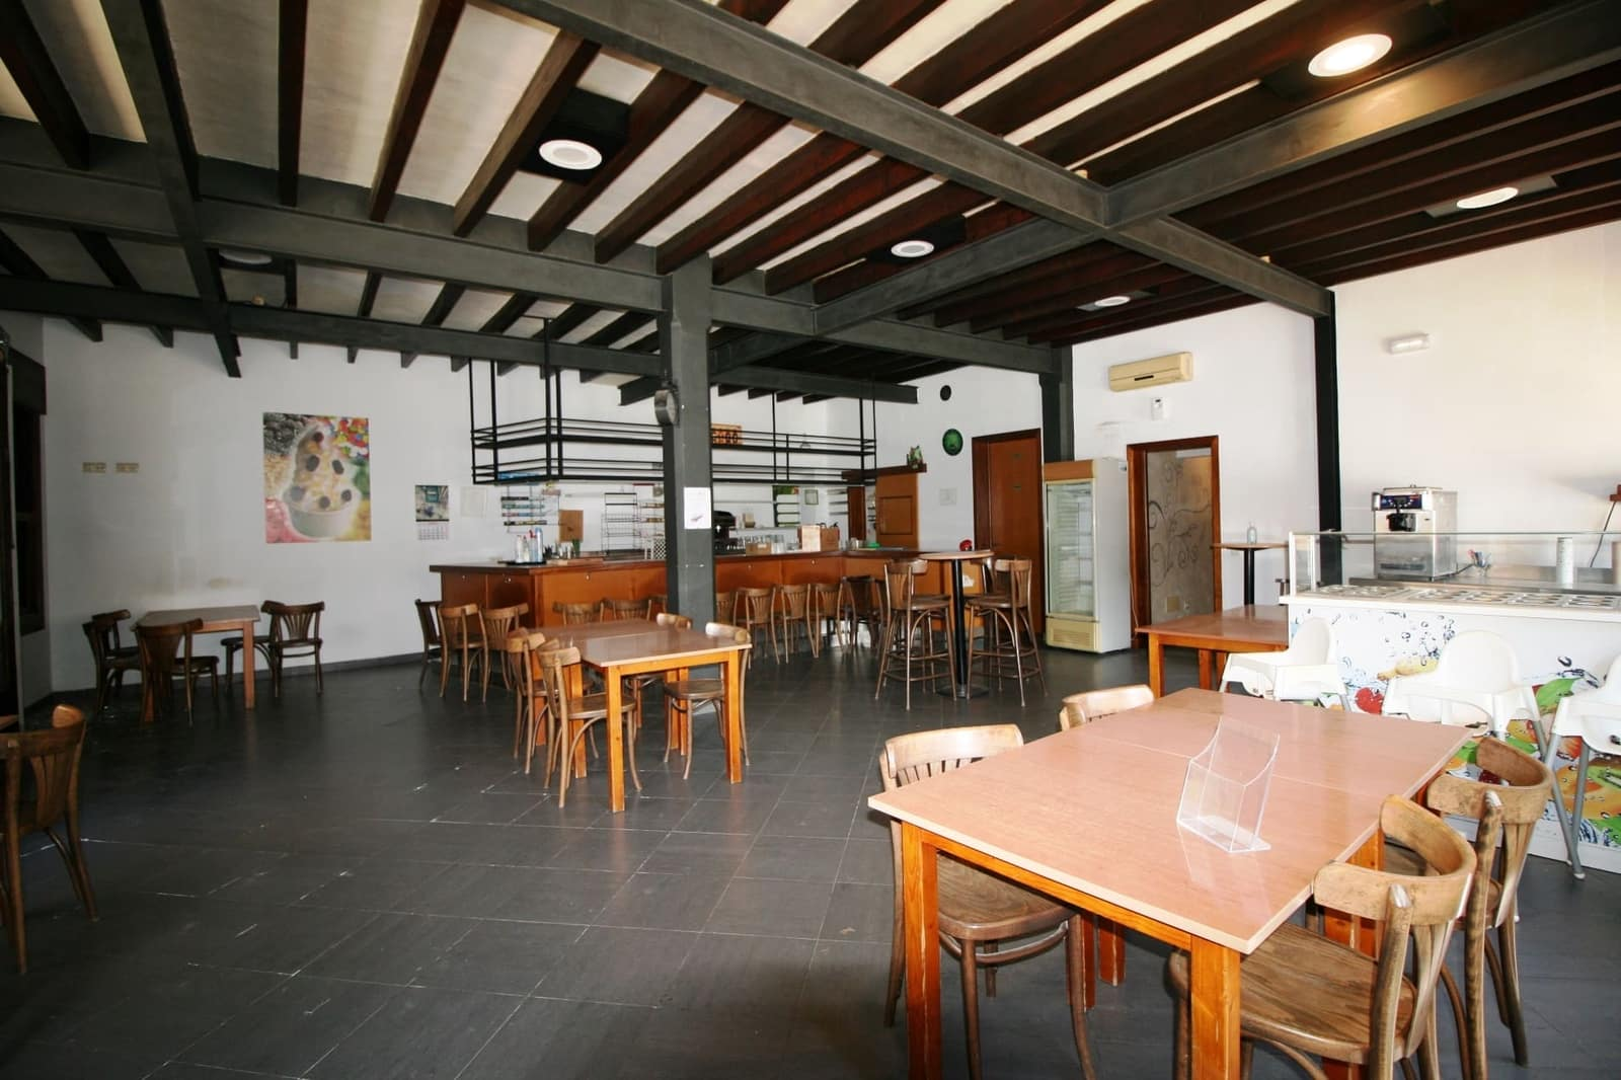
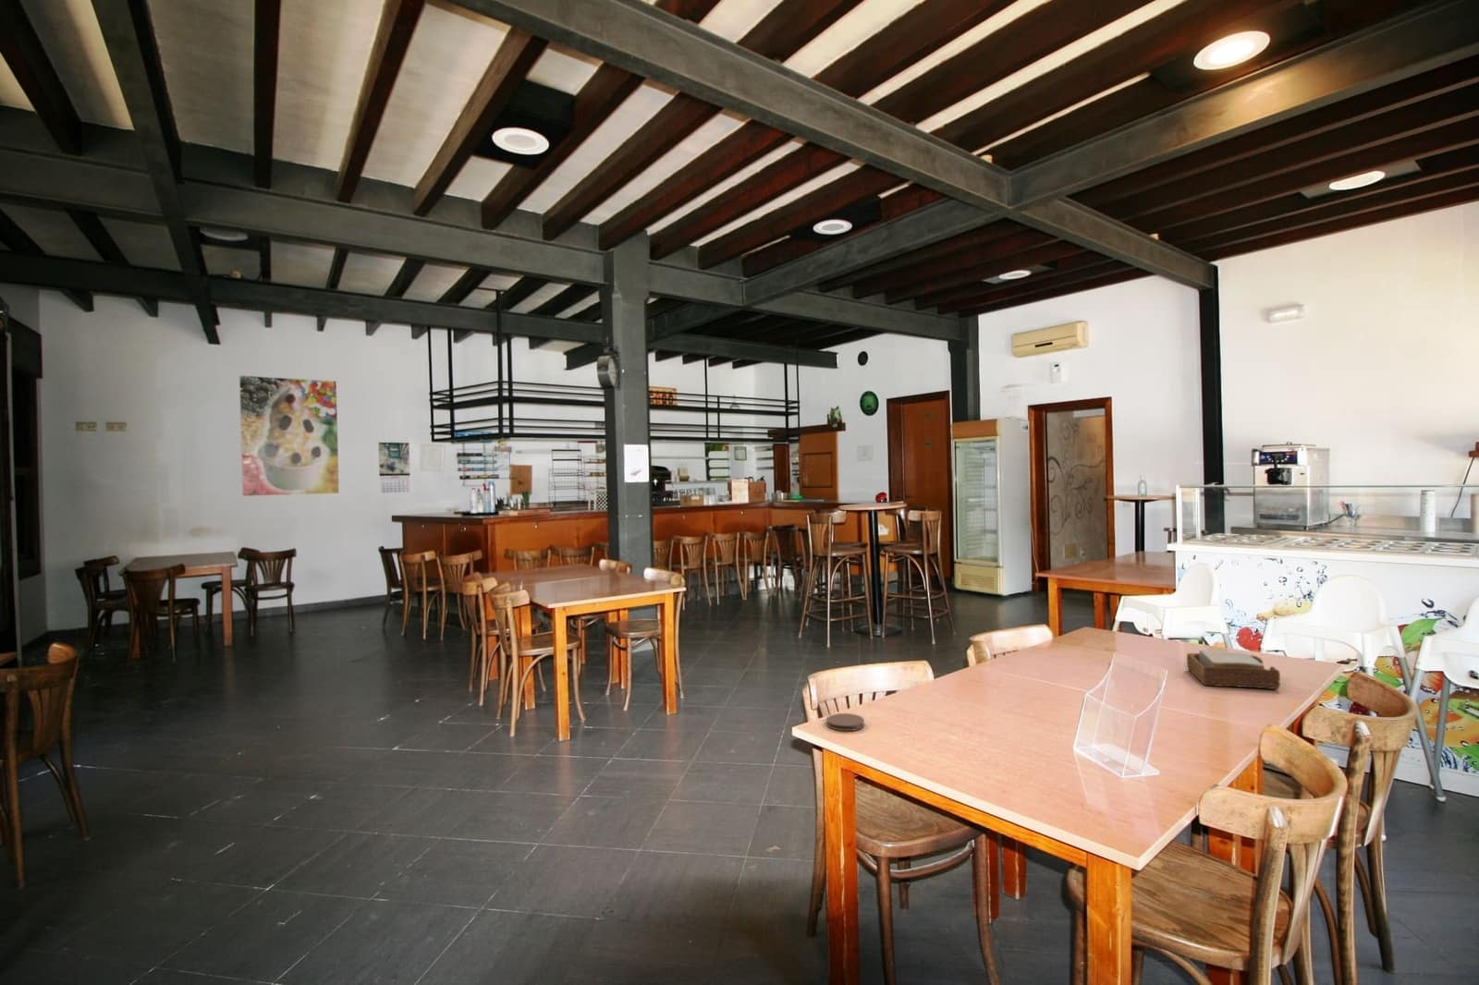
+ coaster [826,712,865,732]
+ napkin holder [1186,649,1281,690]
